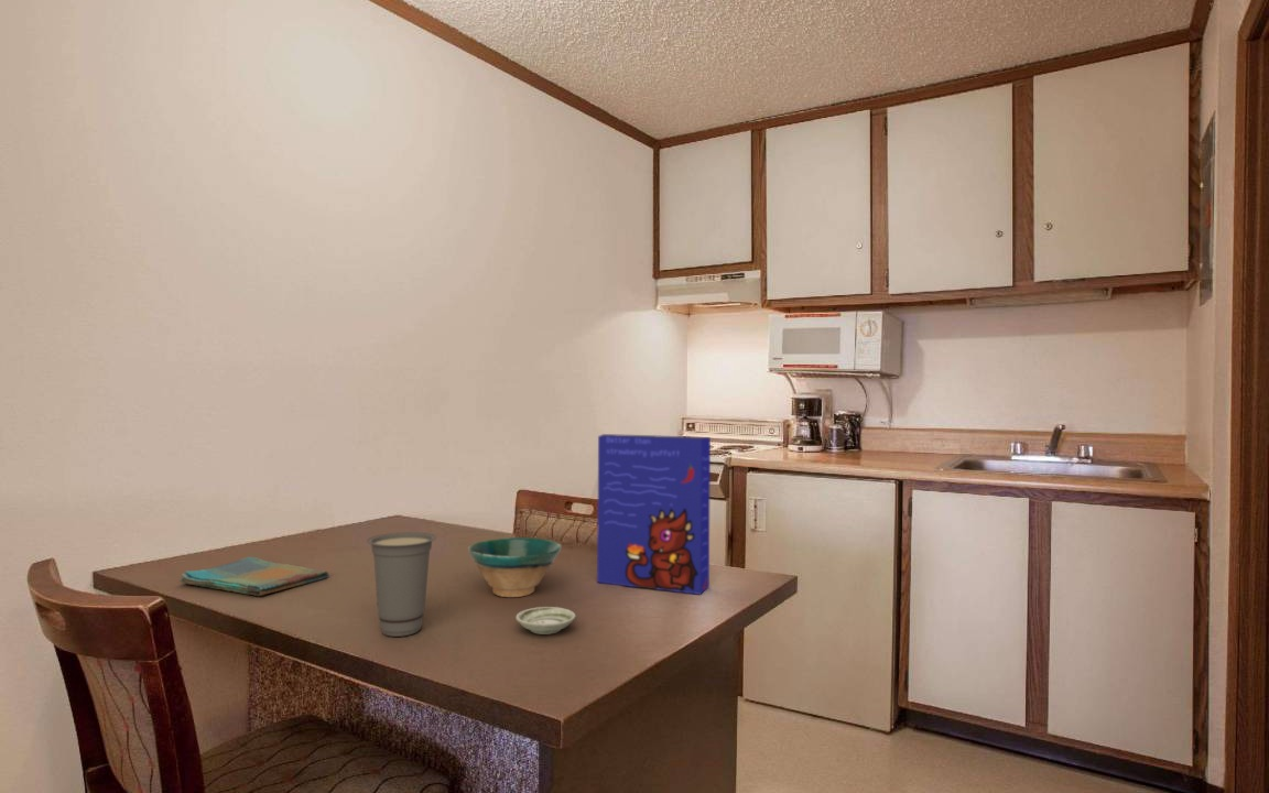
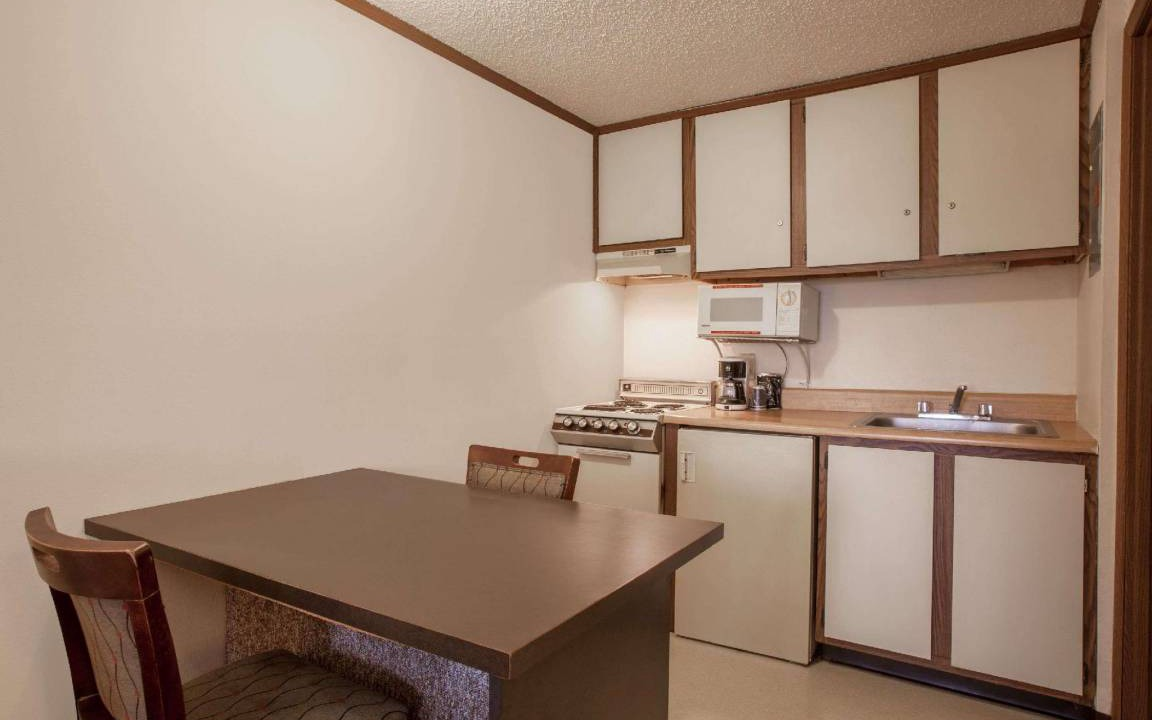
- bowl [467,536,563,598]
- cup [366,531,437,638]
- dish towel [178,556,330,597]
- cereal box [596,433,712,596]
- saucer [514,606,577,636]
